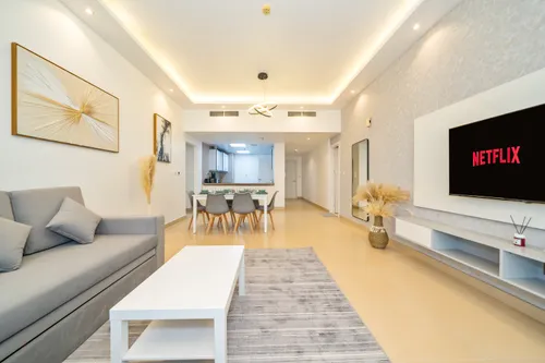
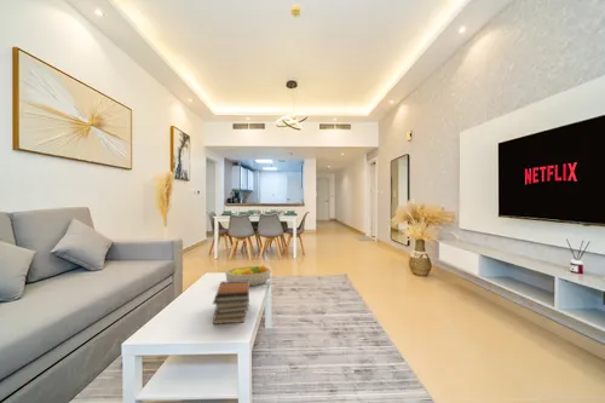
+ book stack [212,281,250,326]
+ fruit bowl [224,264,272,287]
